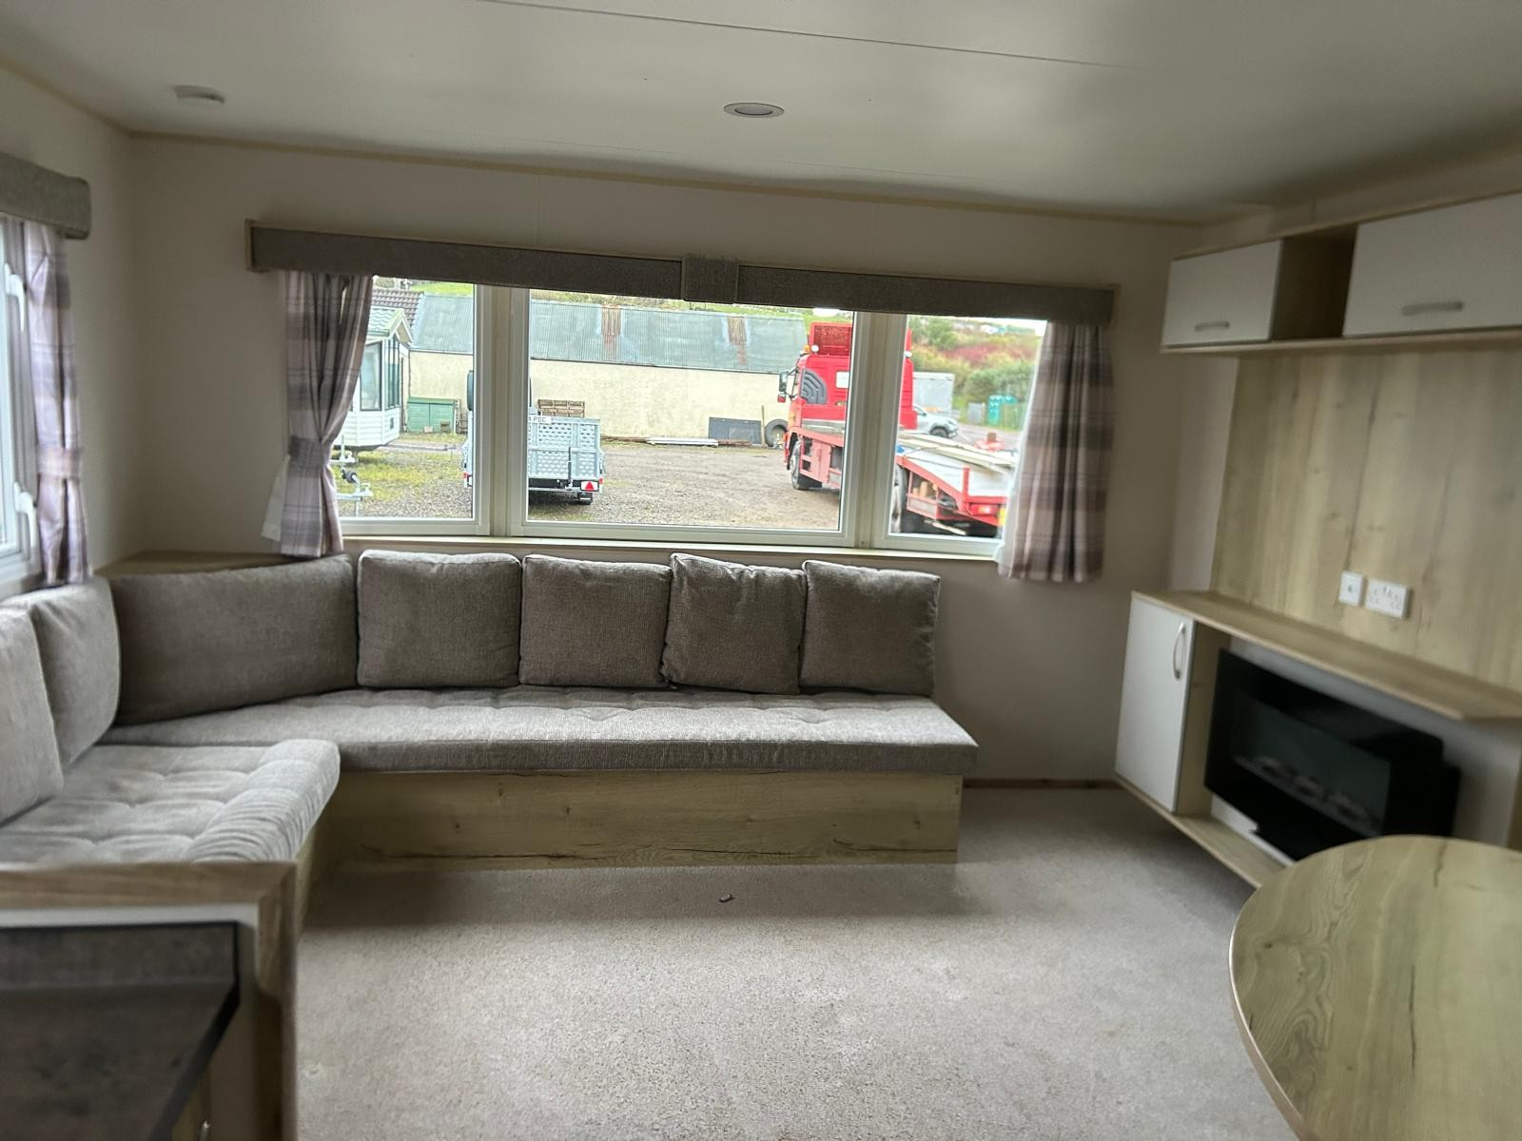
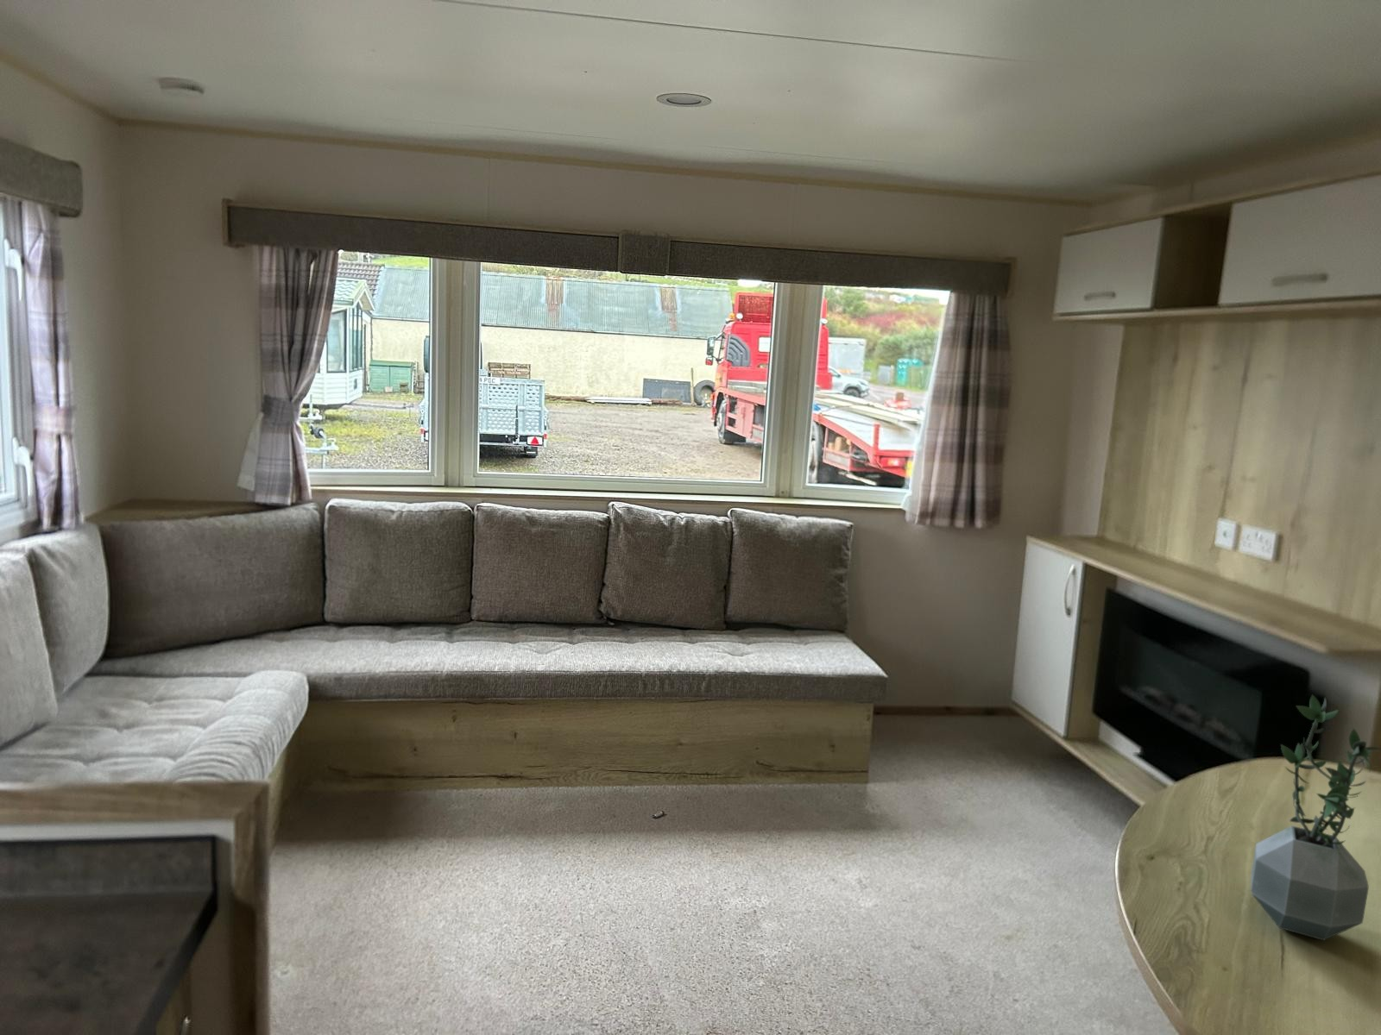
+ potted plant [1249,695,1381,942]
